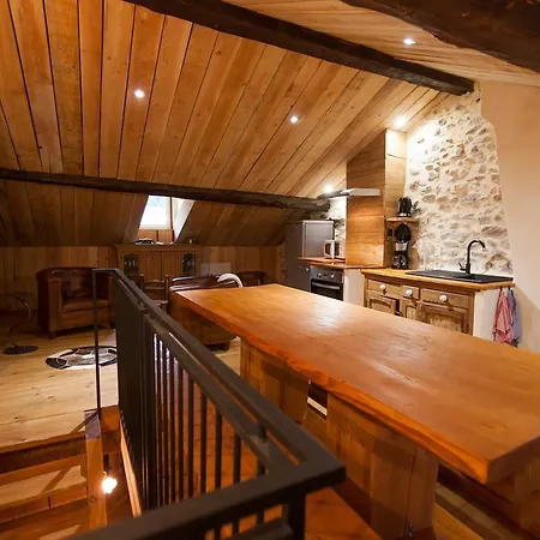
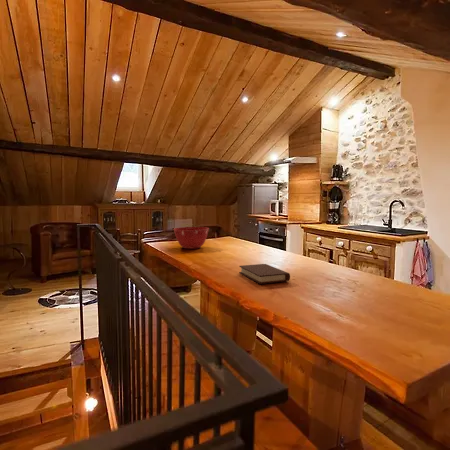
+ book [238,263,291,285]
+ mixing bowl [173,226,210,250]
